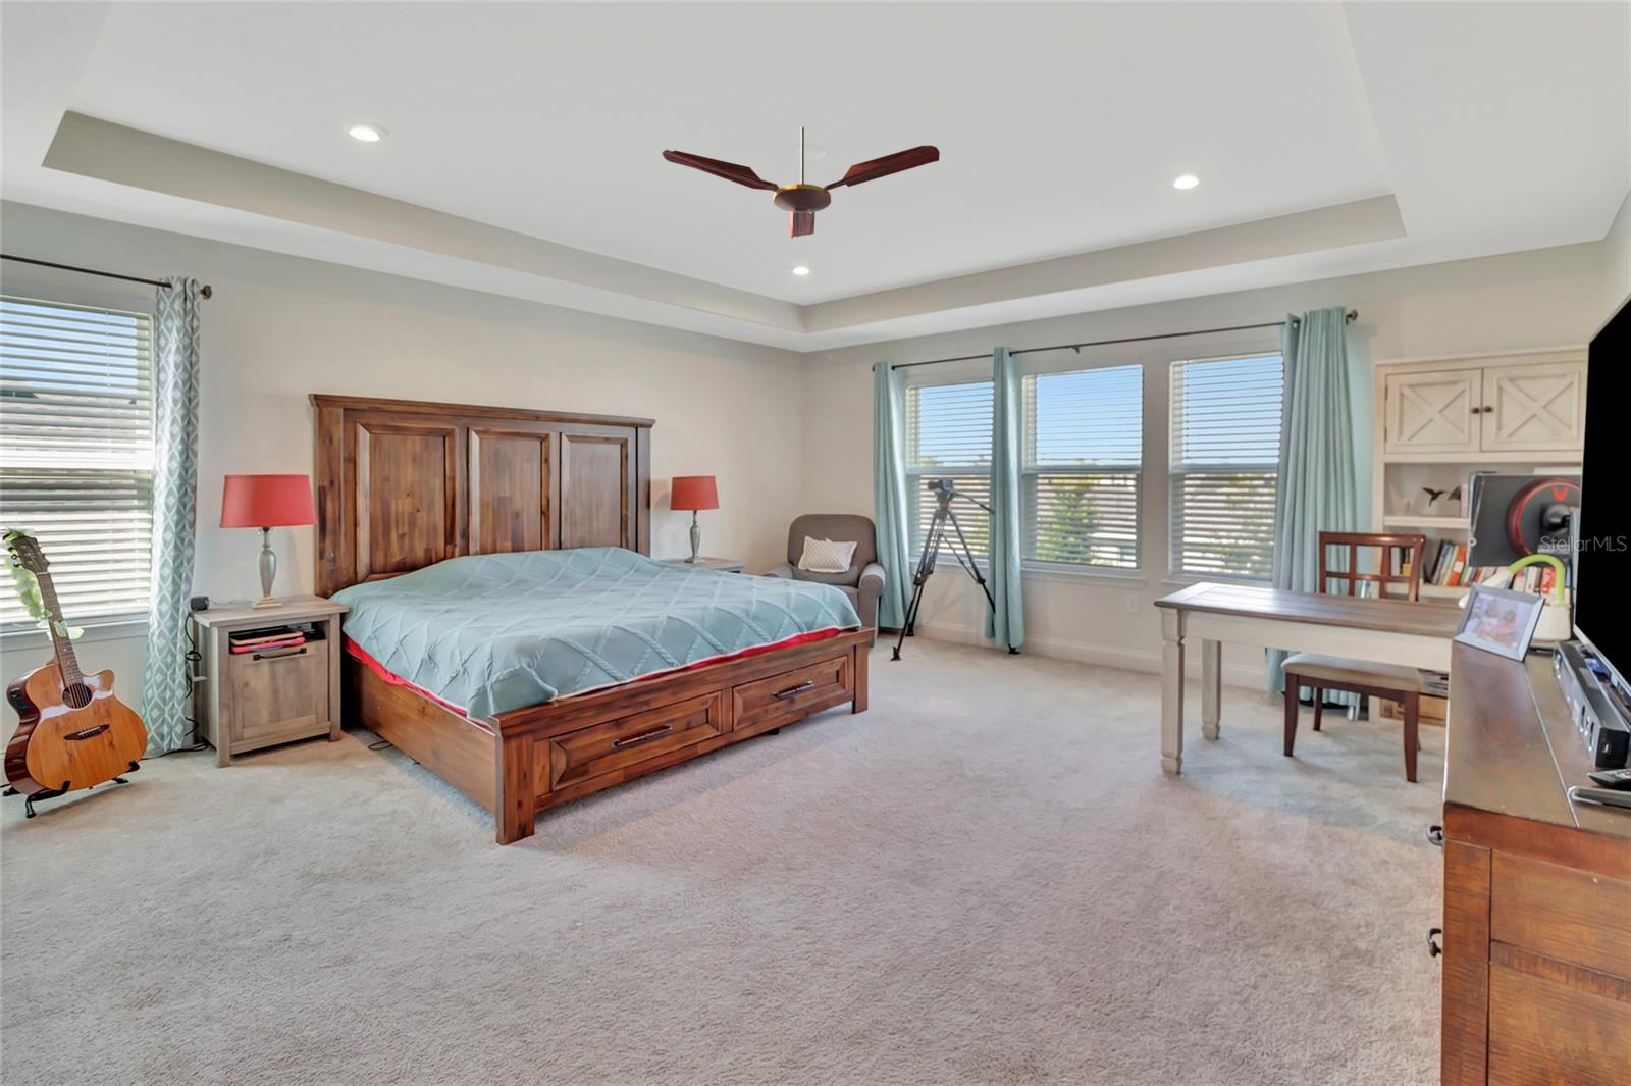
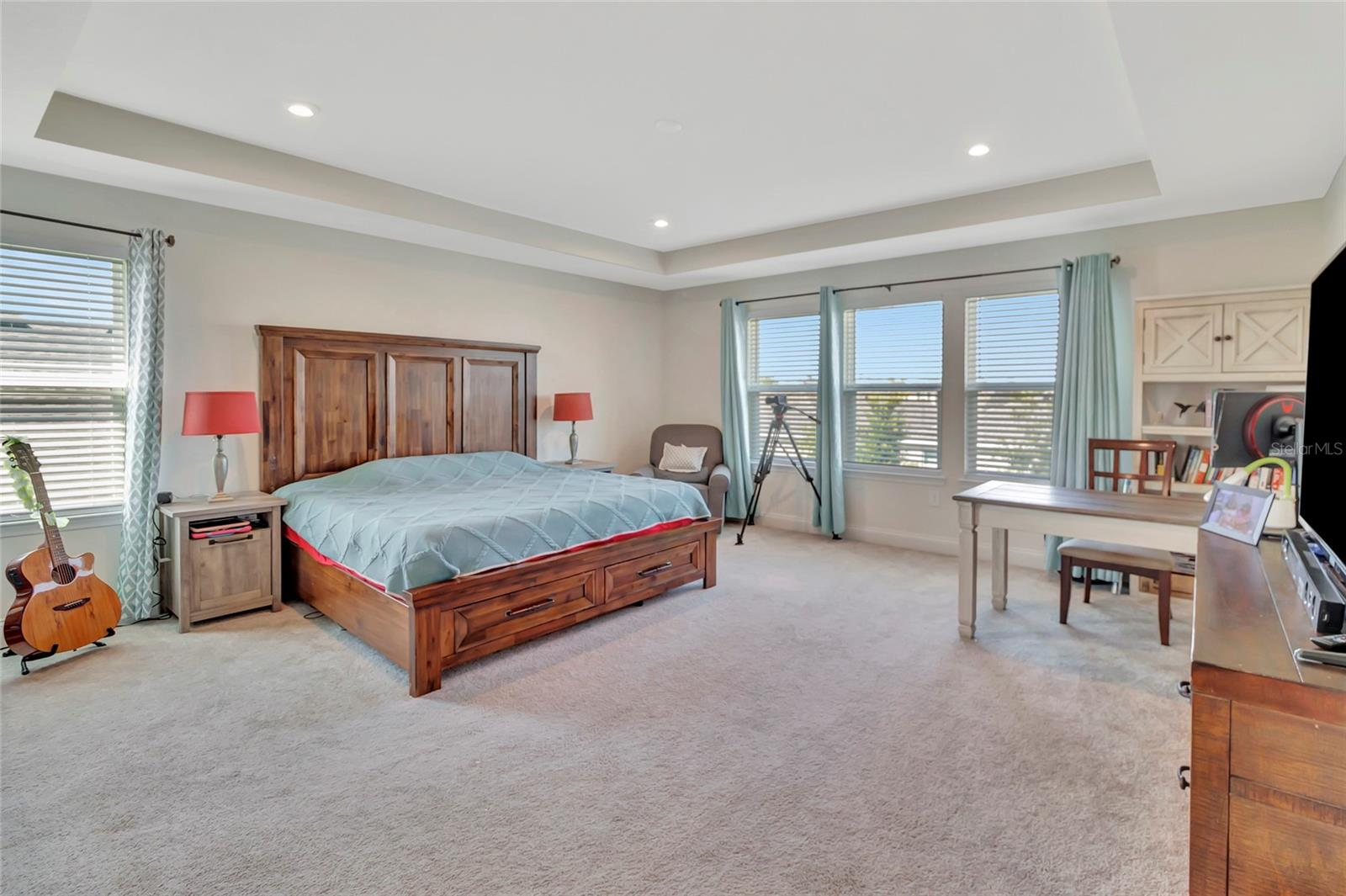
- ceiling fan [662,126,940,240]
